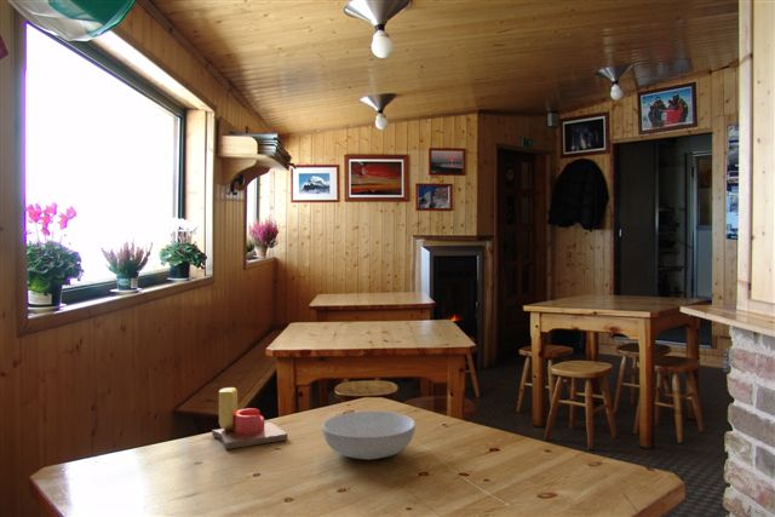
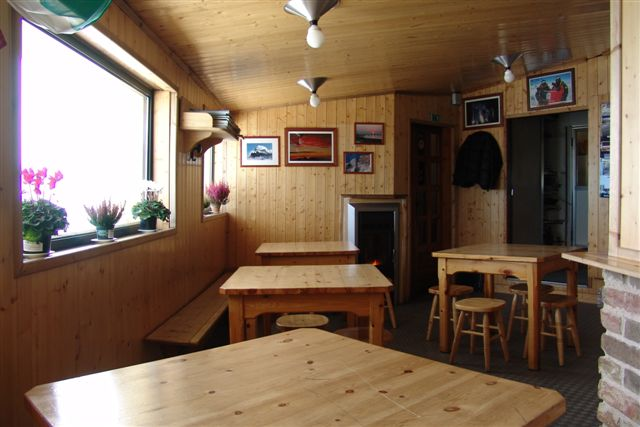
- serving bowl [321,410,417,461]
- candle [211,386,288,450]
